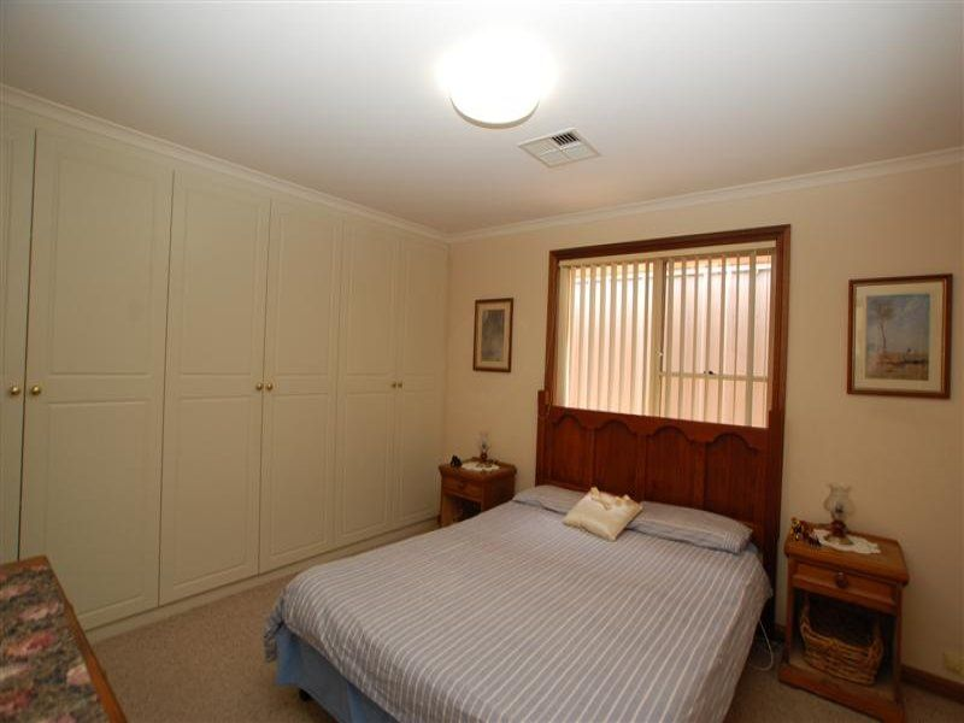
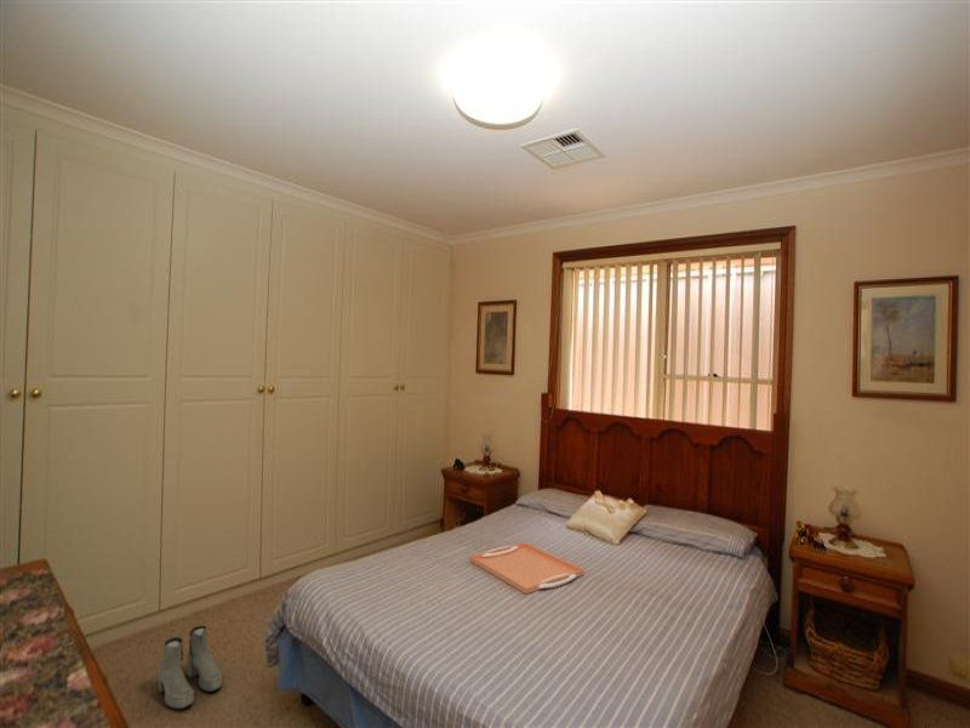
+ boots [156,625,223,710]
+ serving tray [468,541,586,595]
